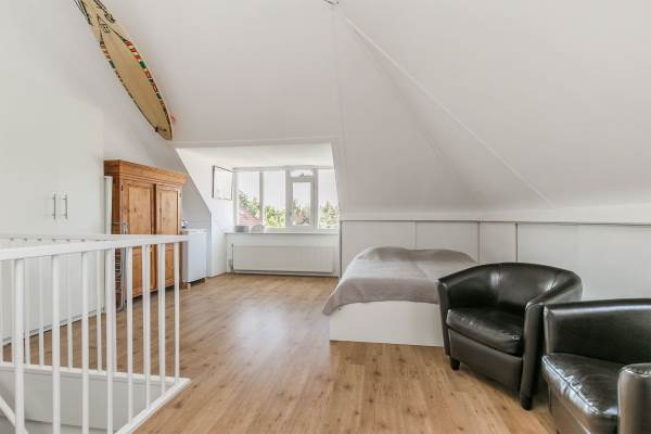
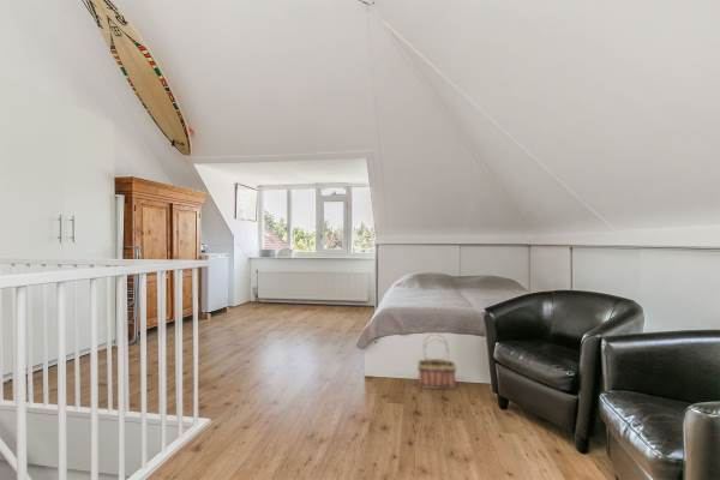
+ basket [416,332,457,390]
